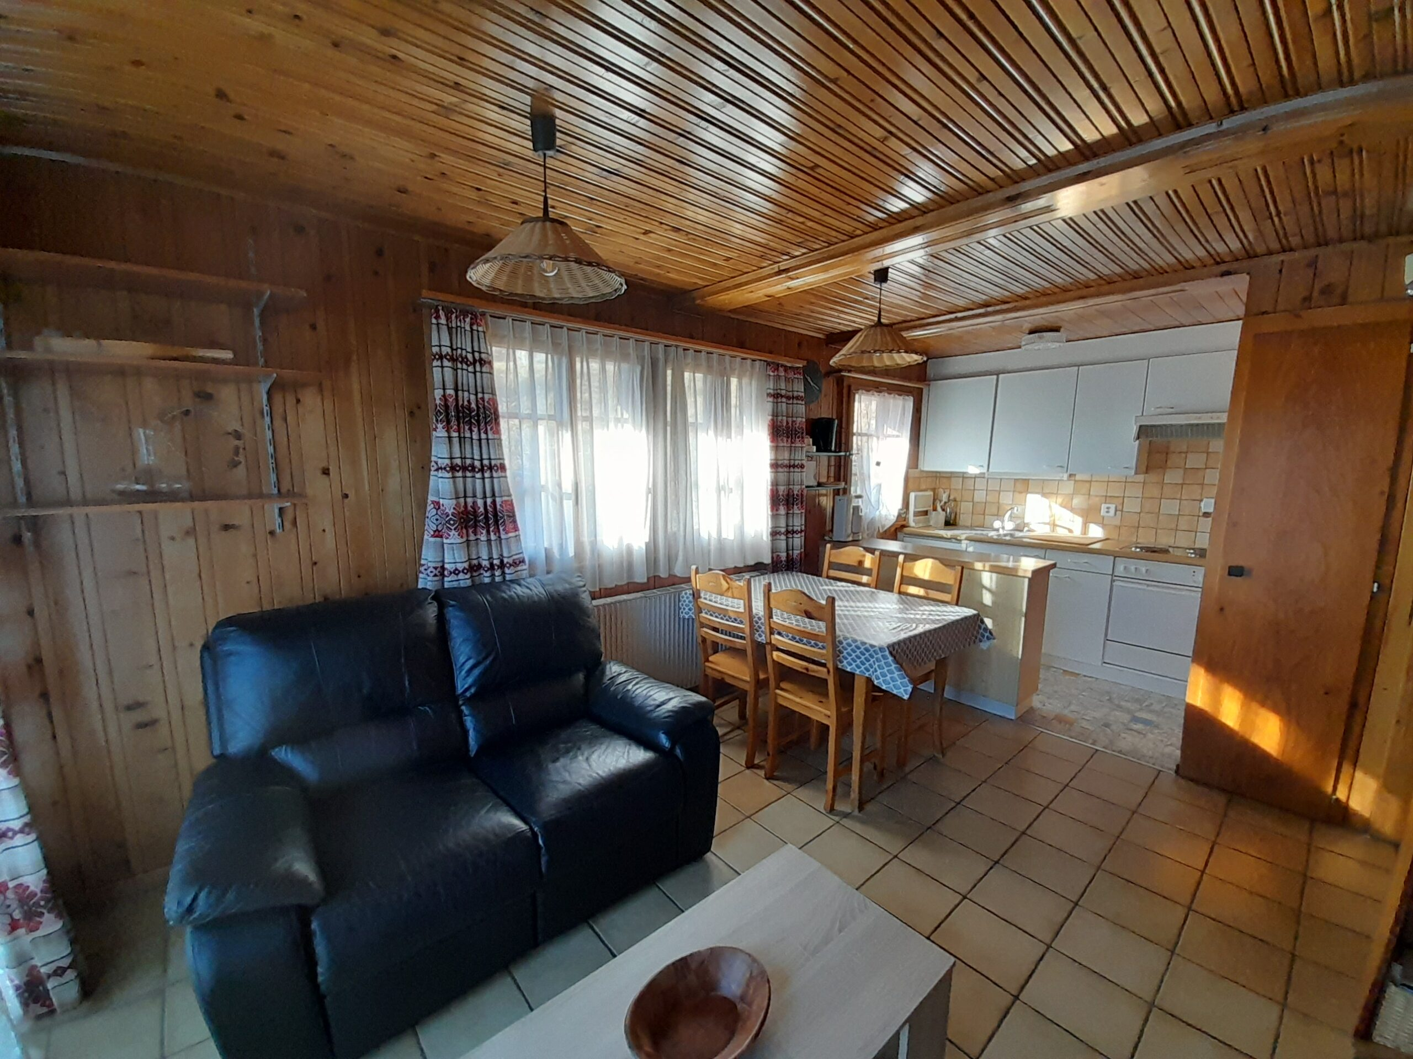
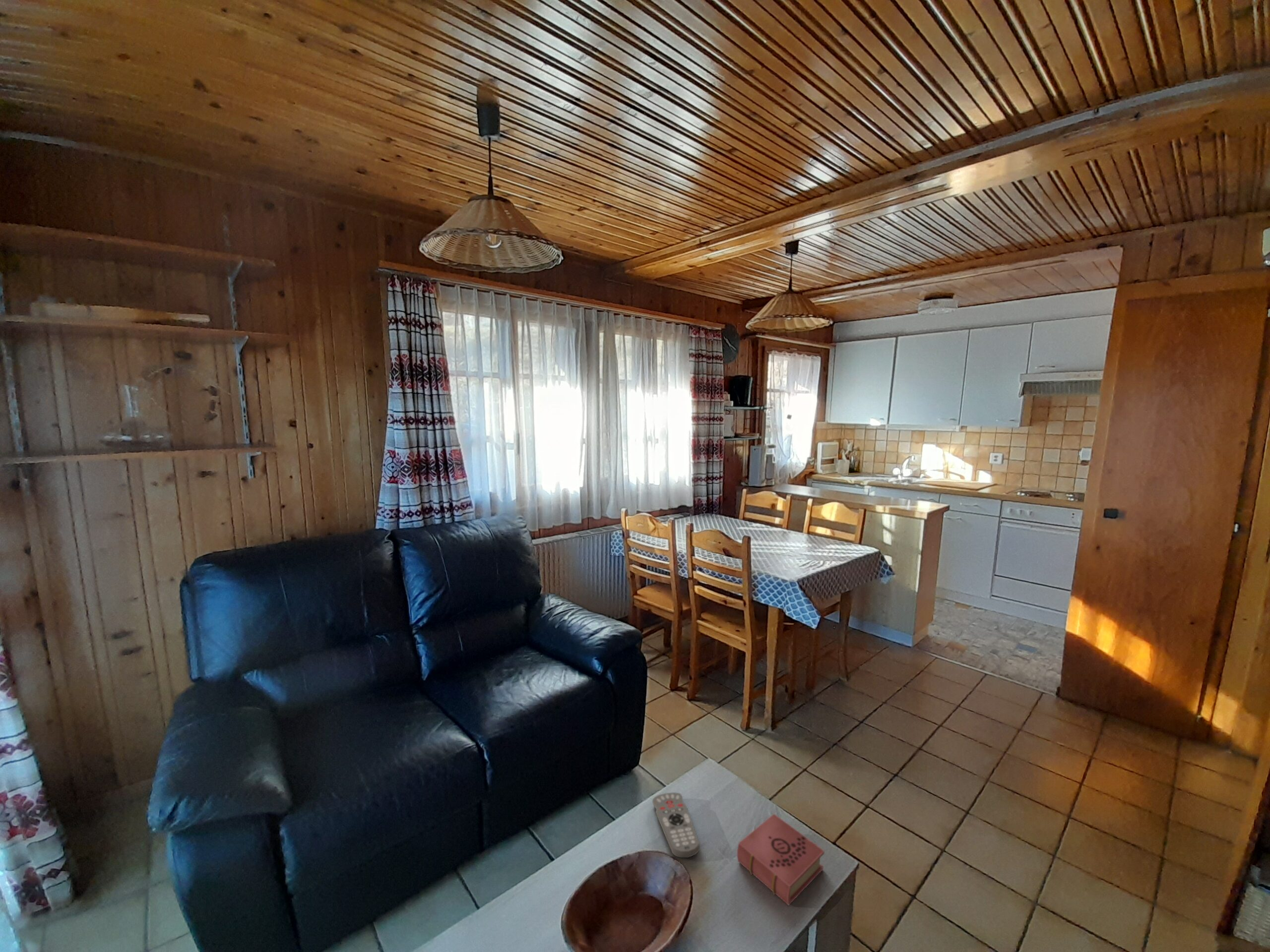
+ book [737,813,825,906]
+ remote control [652,792,700,858]
